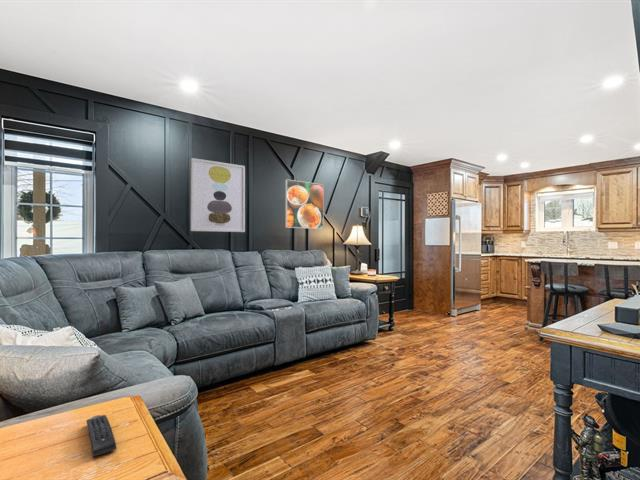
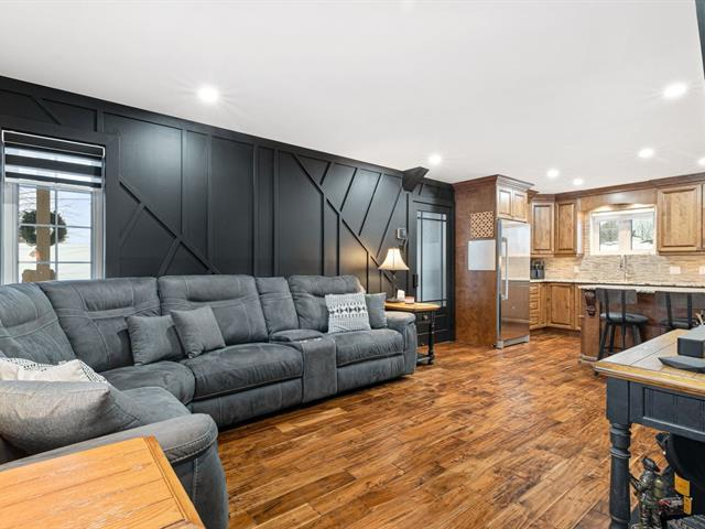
- wall art [190,157,246,233]
- remote control [85,414,117,458]
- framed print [284,178,325,230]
